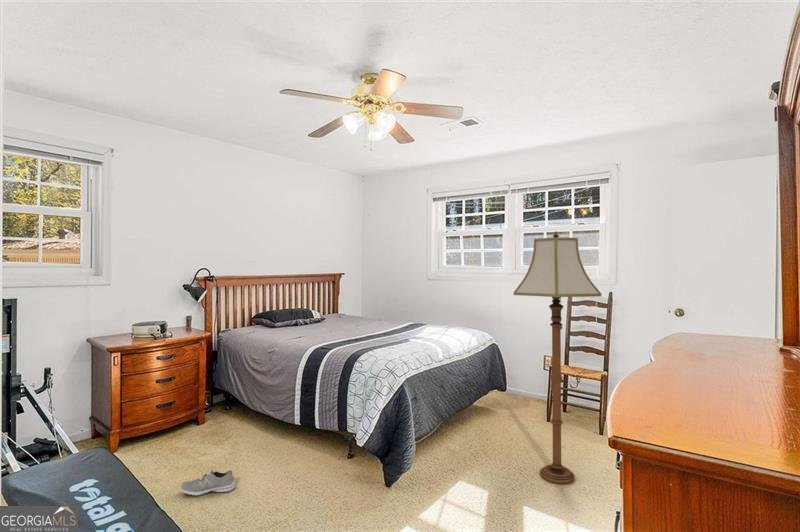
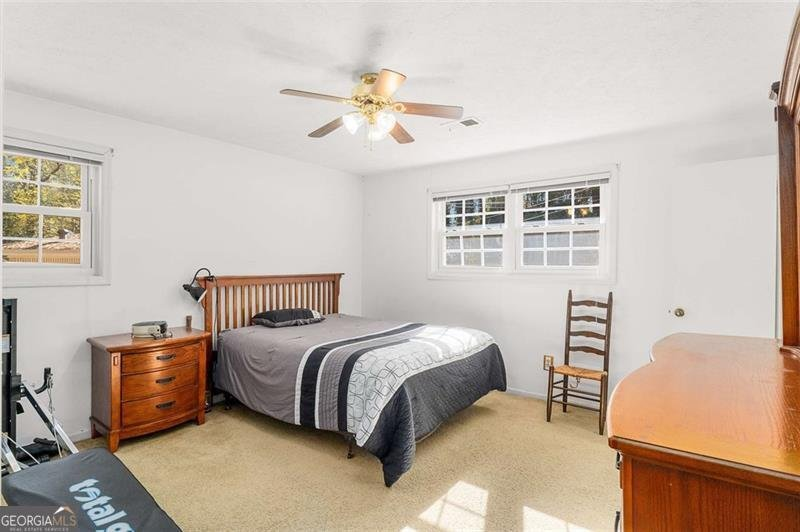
- sneaker [180,469,236,497]
- floor lamp [513,230,602,485]
